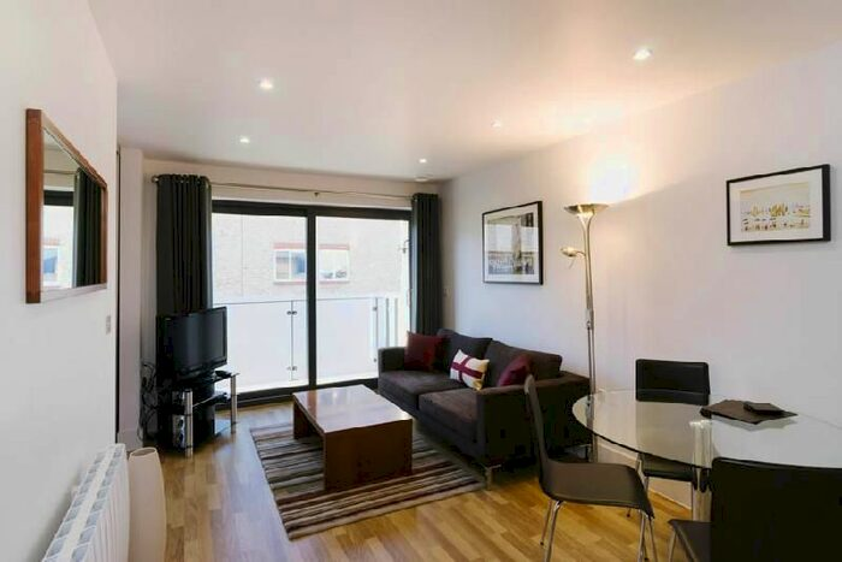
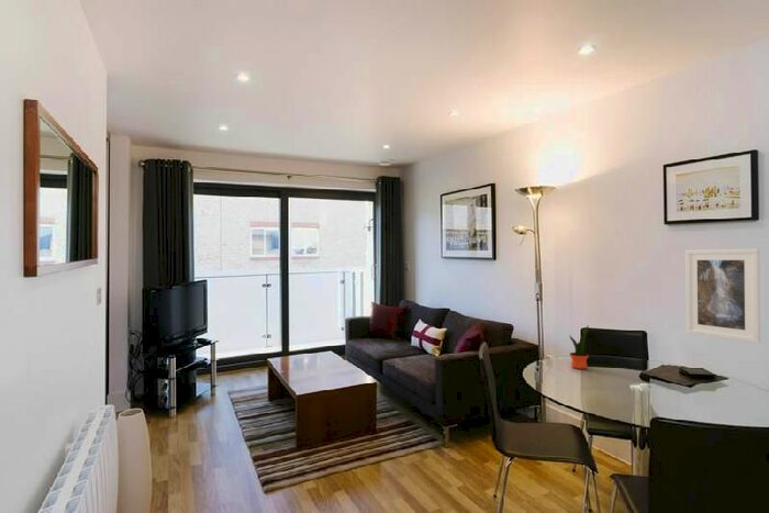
+ potted plant [568,324,590,370]
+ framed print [684,247,761,344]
